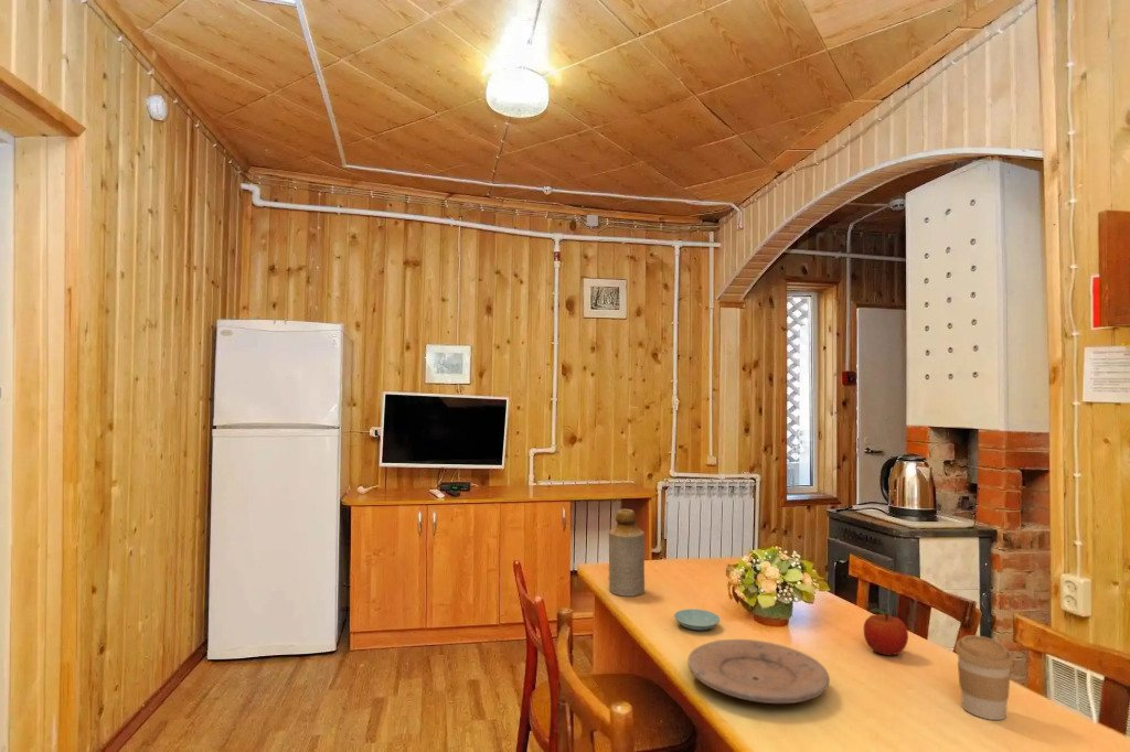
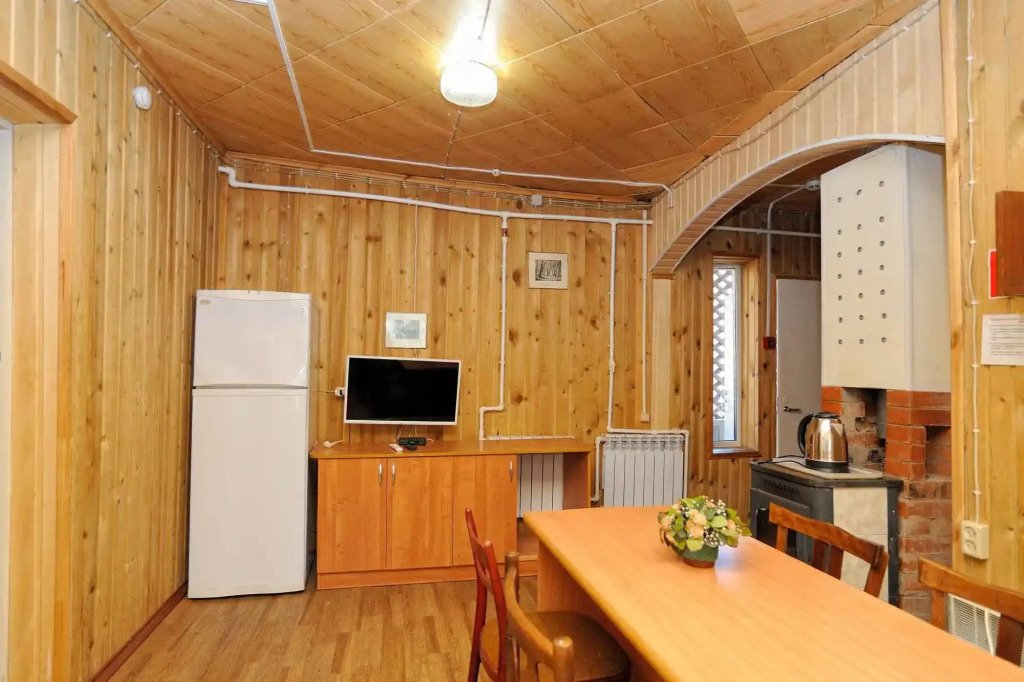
- plate [687,638,831,705]
- fruit [863,608,909,656]
- saucer [673,609,721,632]
- coffee cup [953,634,1014,721]
- bottle [607,508,646,598]
